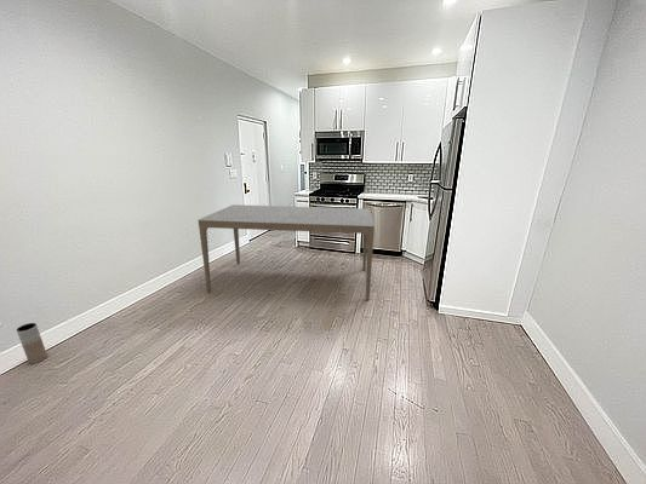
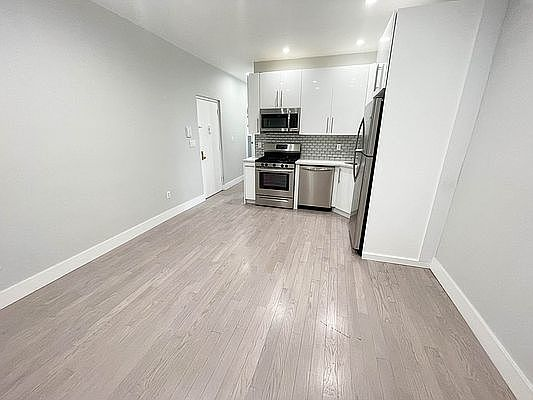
- vase [16,322,48,365]
- dining table [198,203,376,302]
